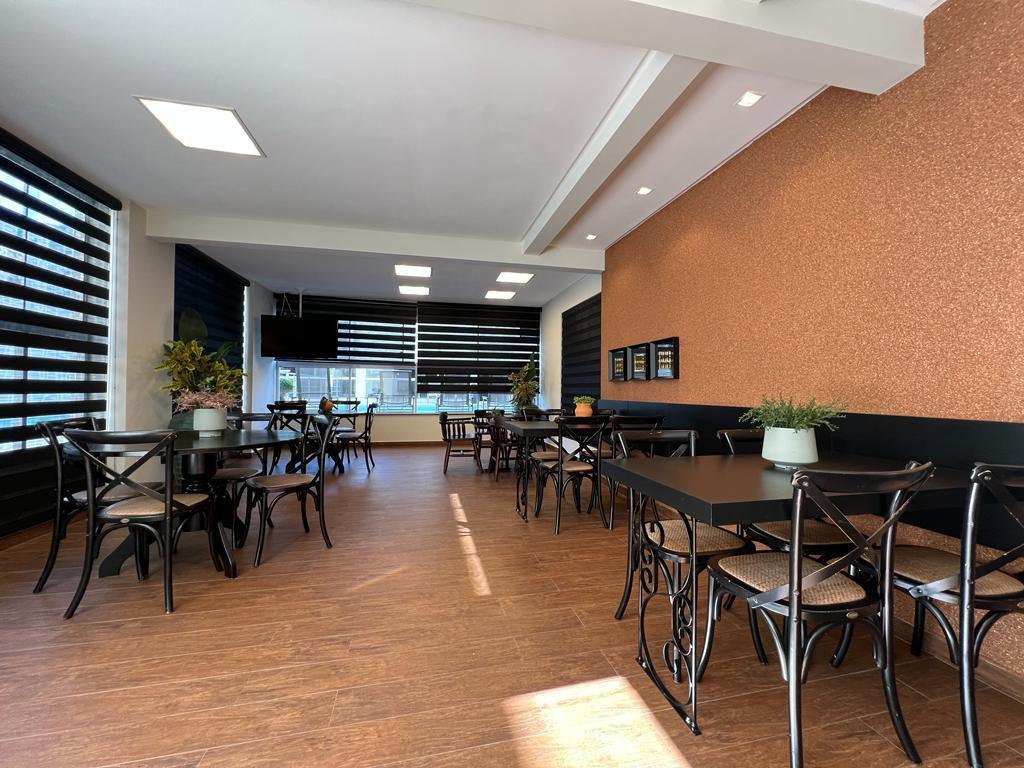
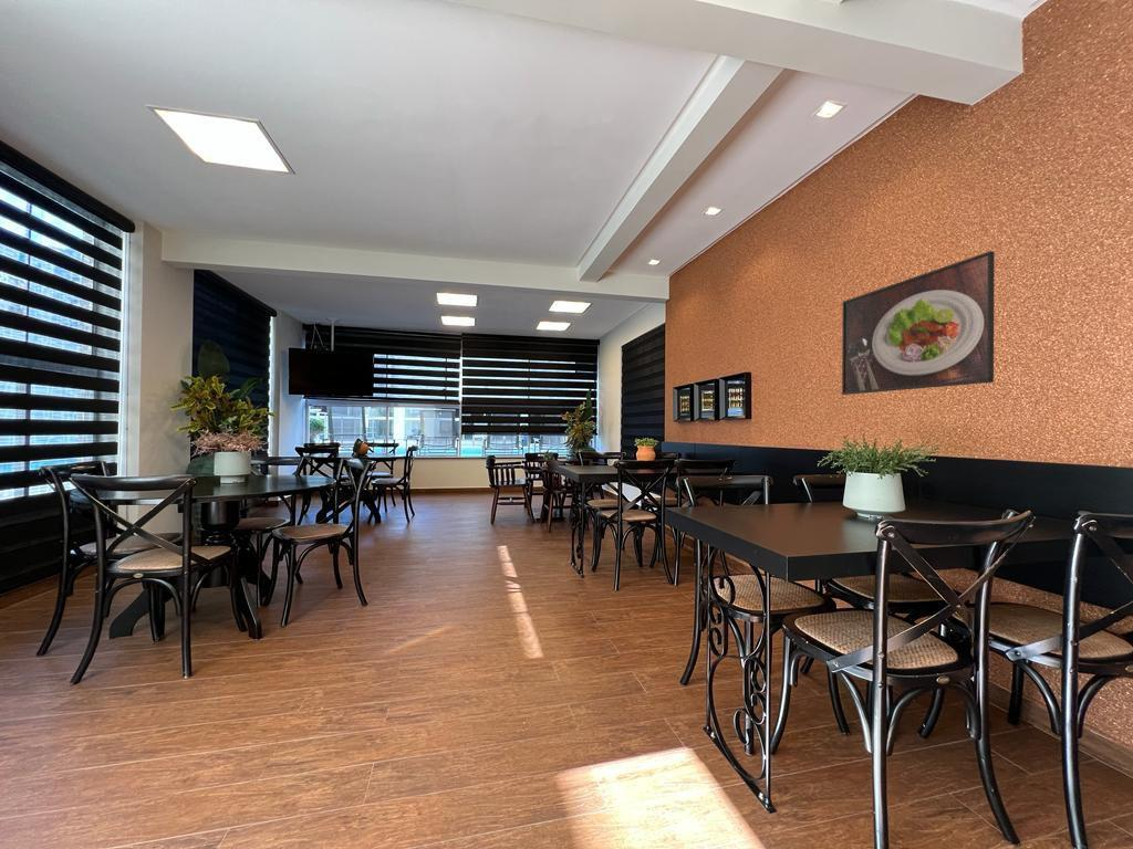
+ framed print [841,250,996,396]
